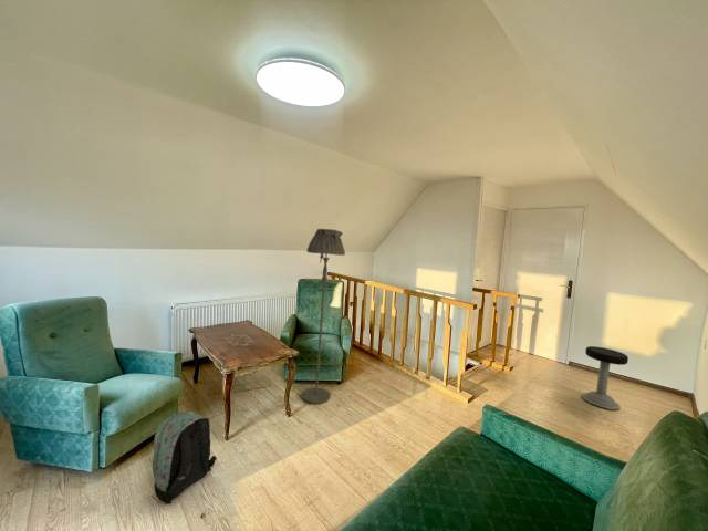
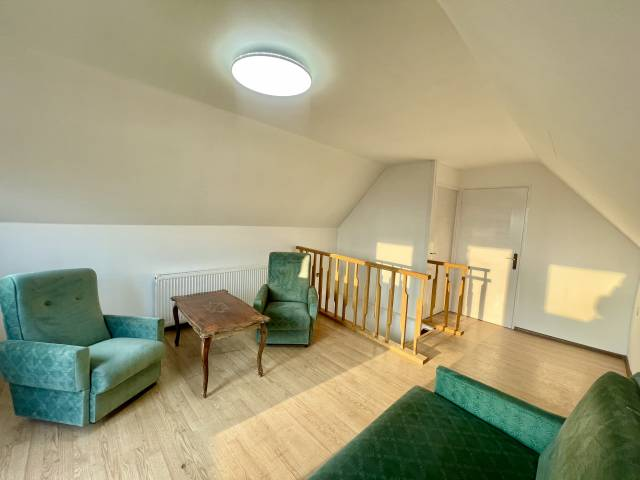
- backpack [152,410,218,506]
- floor lamp [301,228,346,405]
- stool [581,345,629,410]
